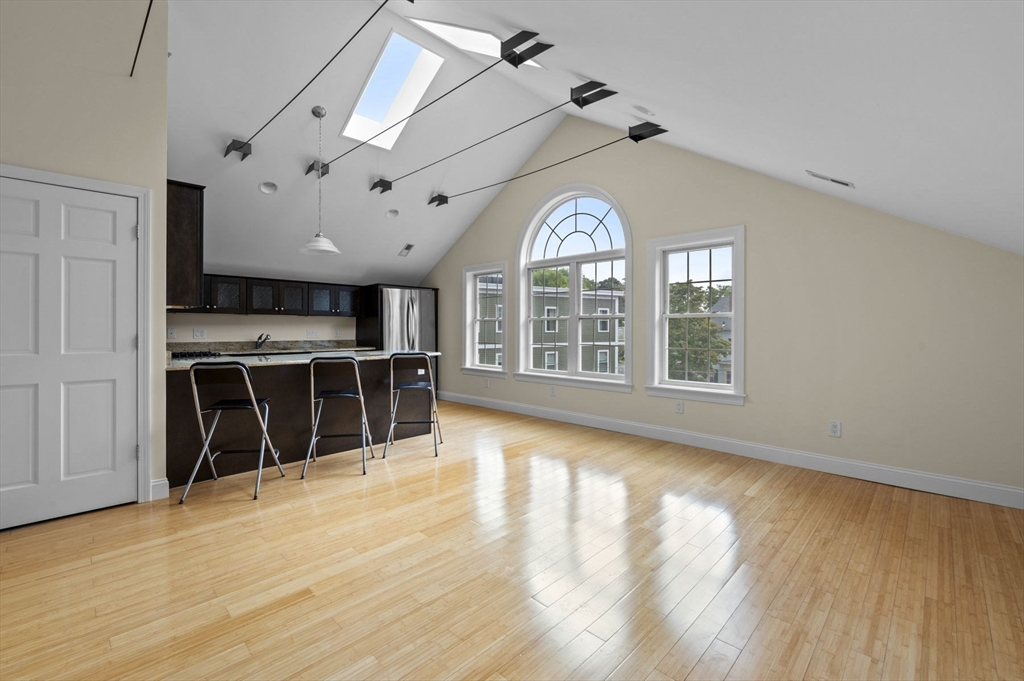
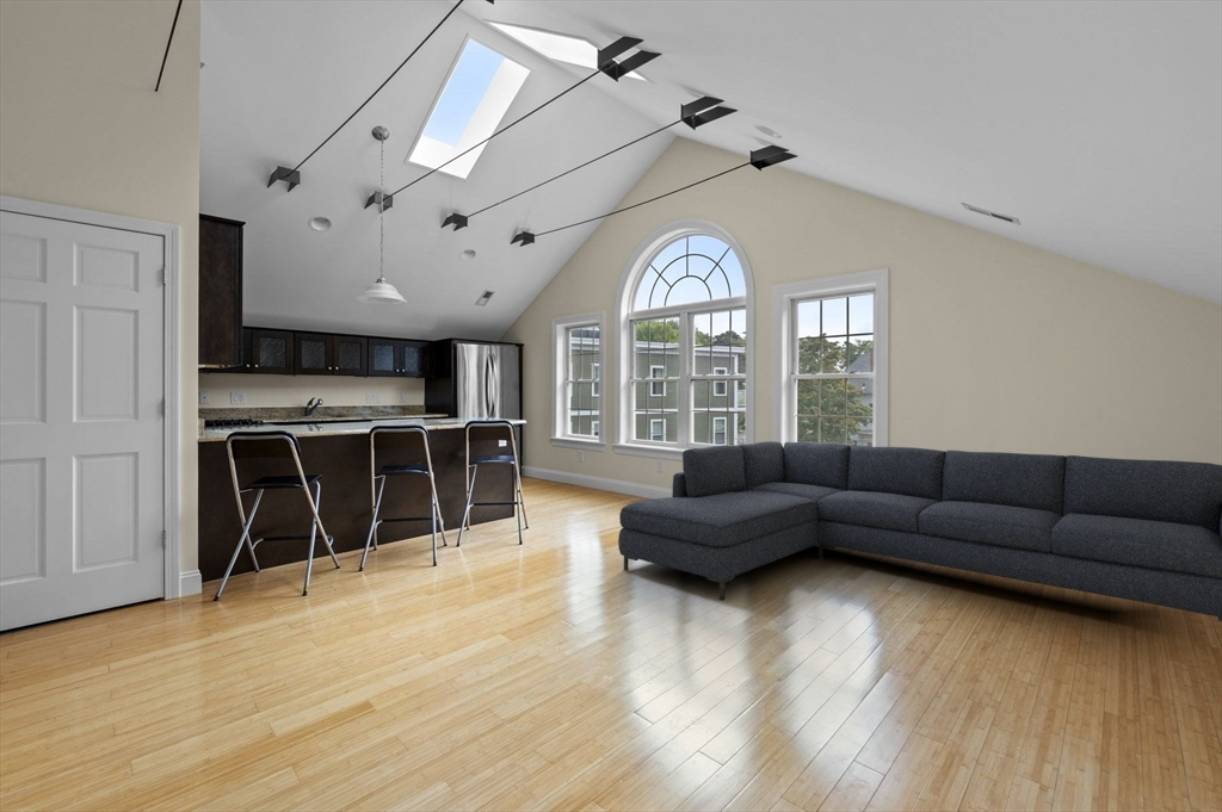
+ sofa [617,440,1222,622]
